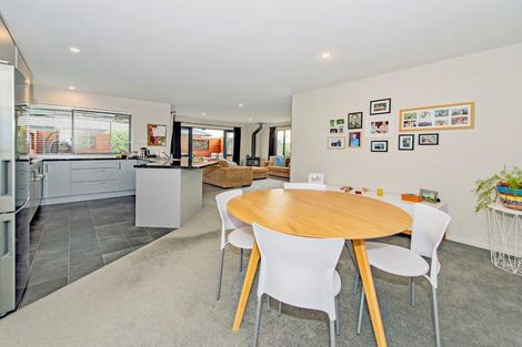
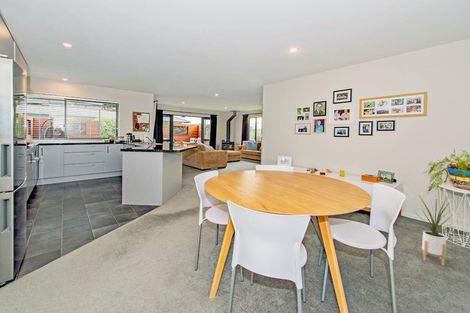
+ house plant [412,192,463,266]
